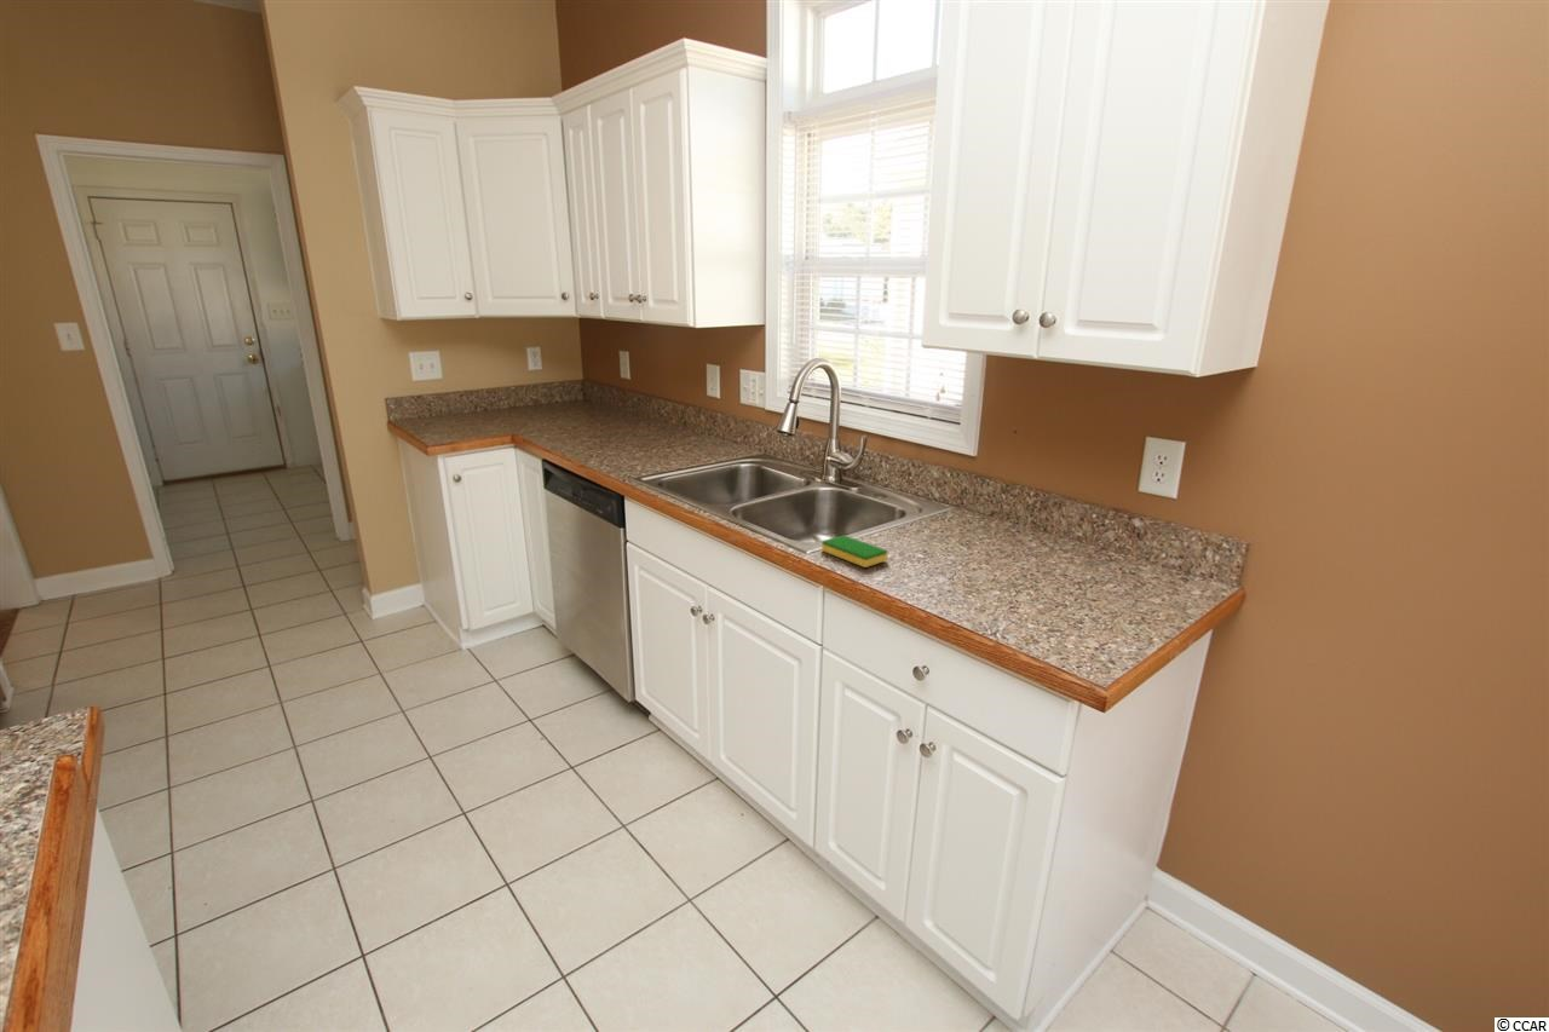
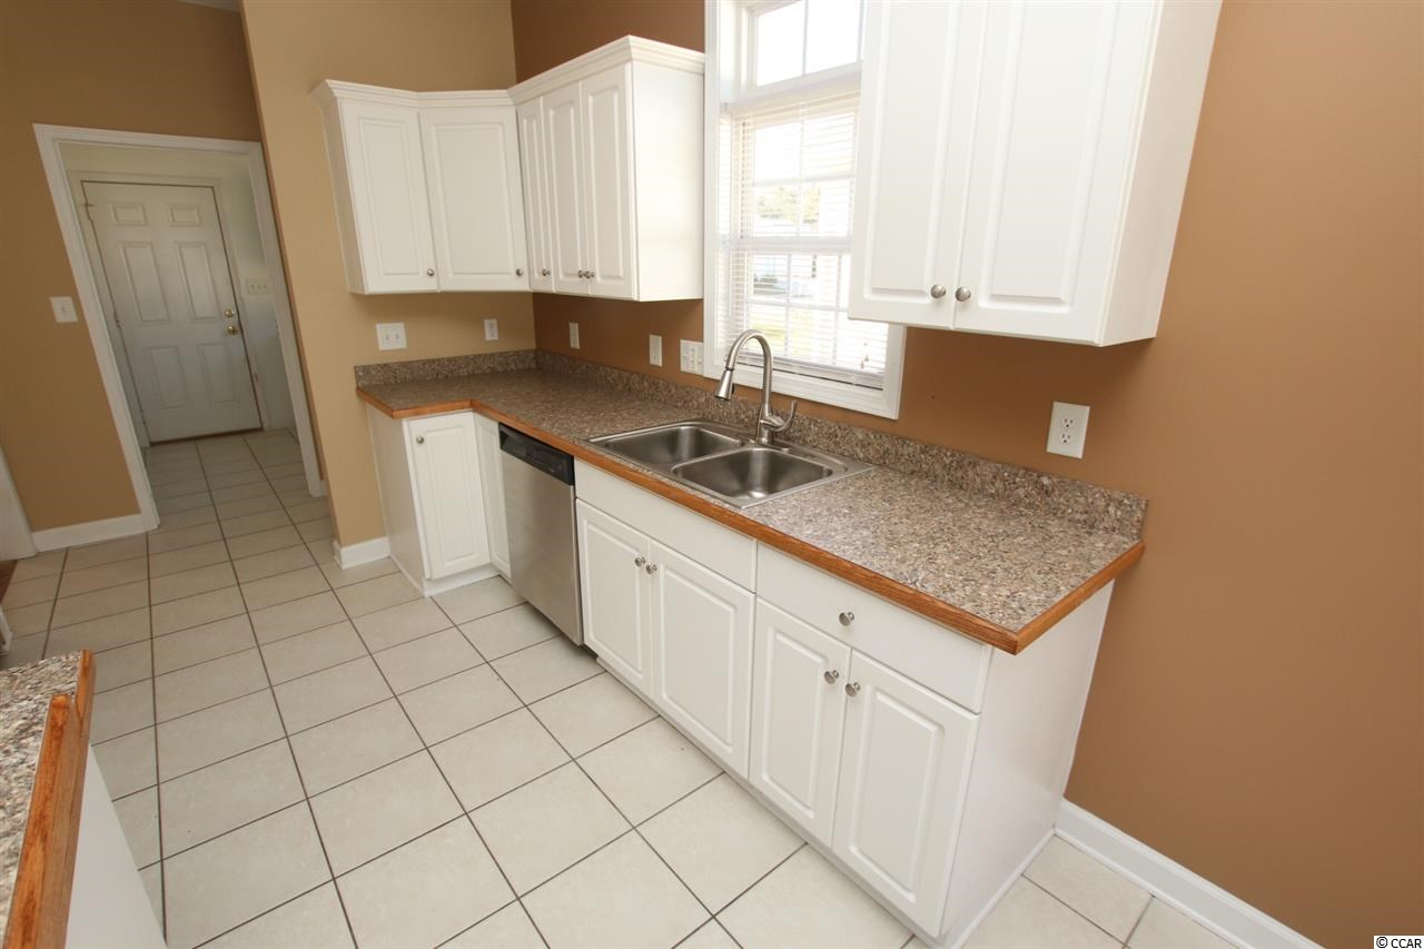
- dish sponge [820,534,888,569]
